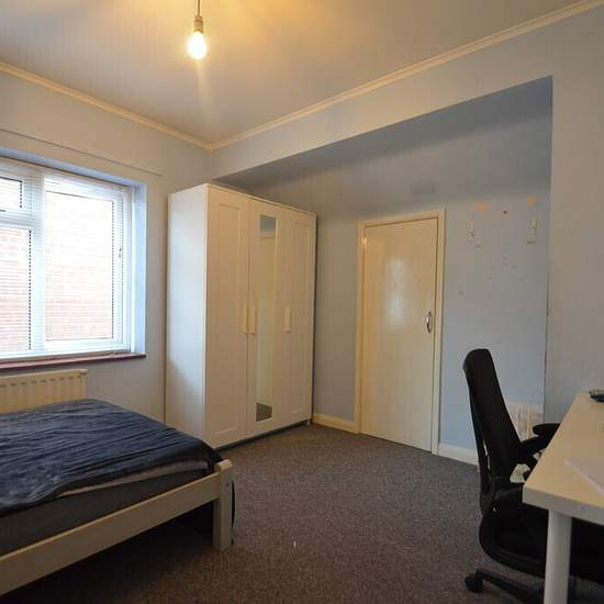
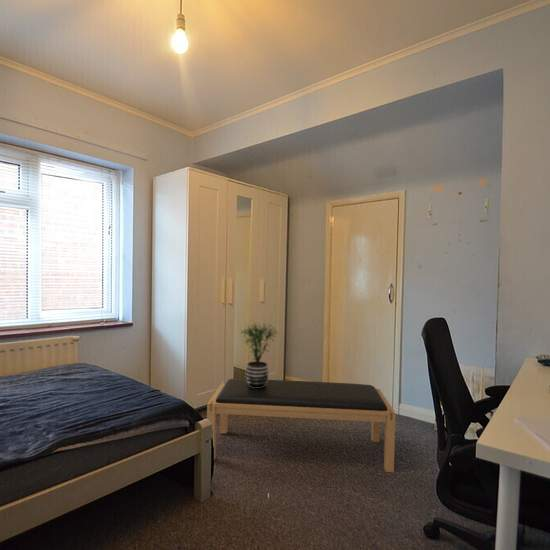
+ potted plant [239,321,279,388]
+ bench [206,378,397,473]
